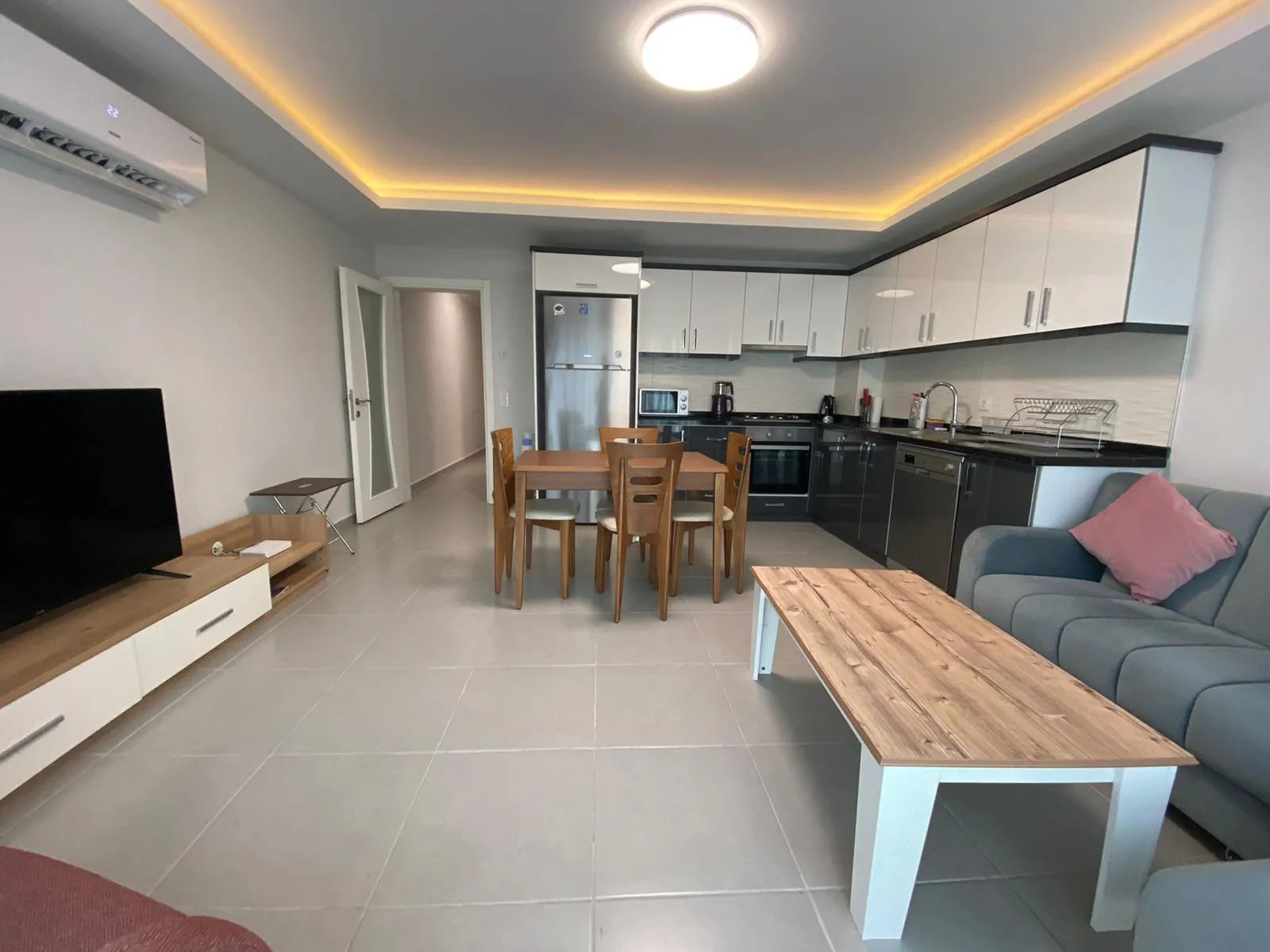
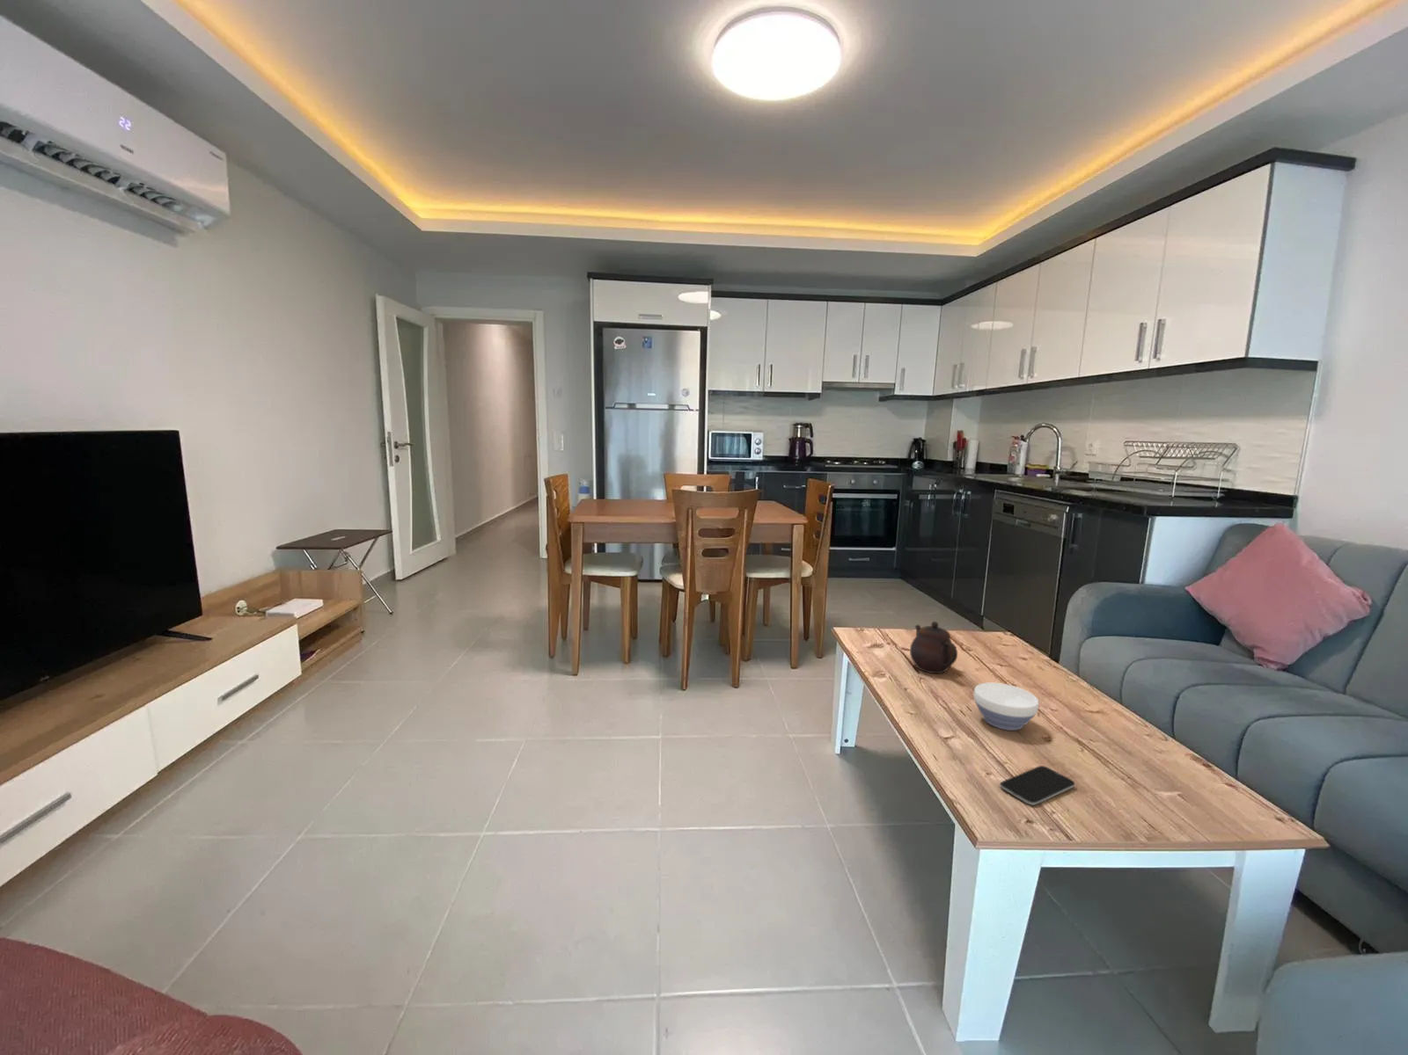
+ teapot [909,621,958,674]
+ smartphone [1000,765,1075,806]
+ bowl [973,682,1039,731]
